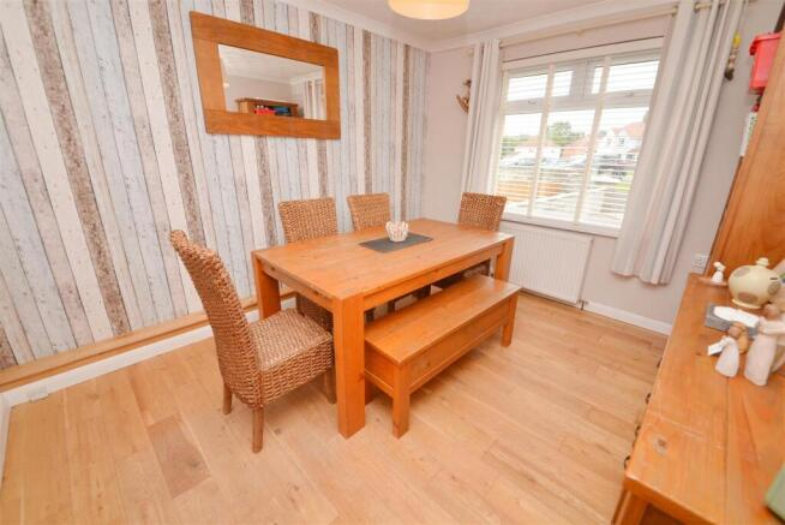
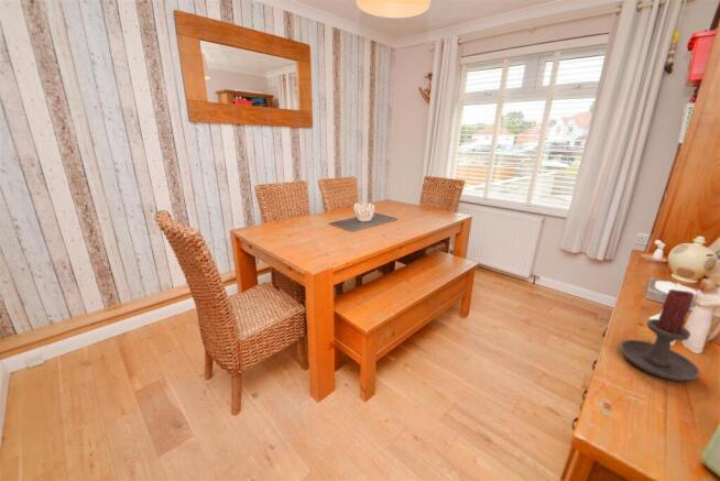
+ candle holder [619,288,701,382]
